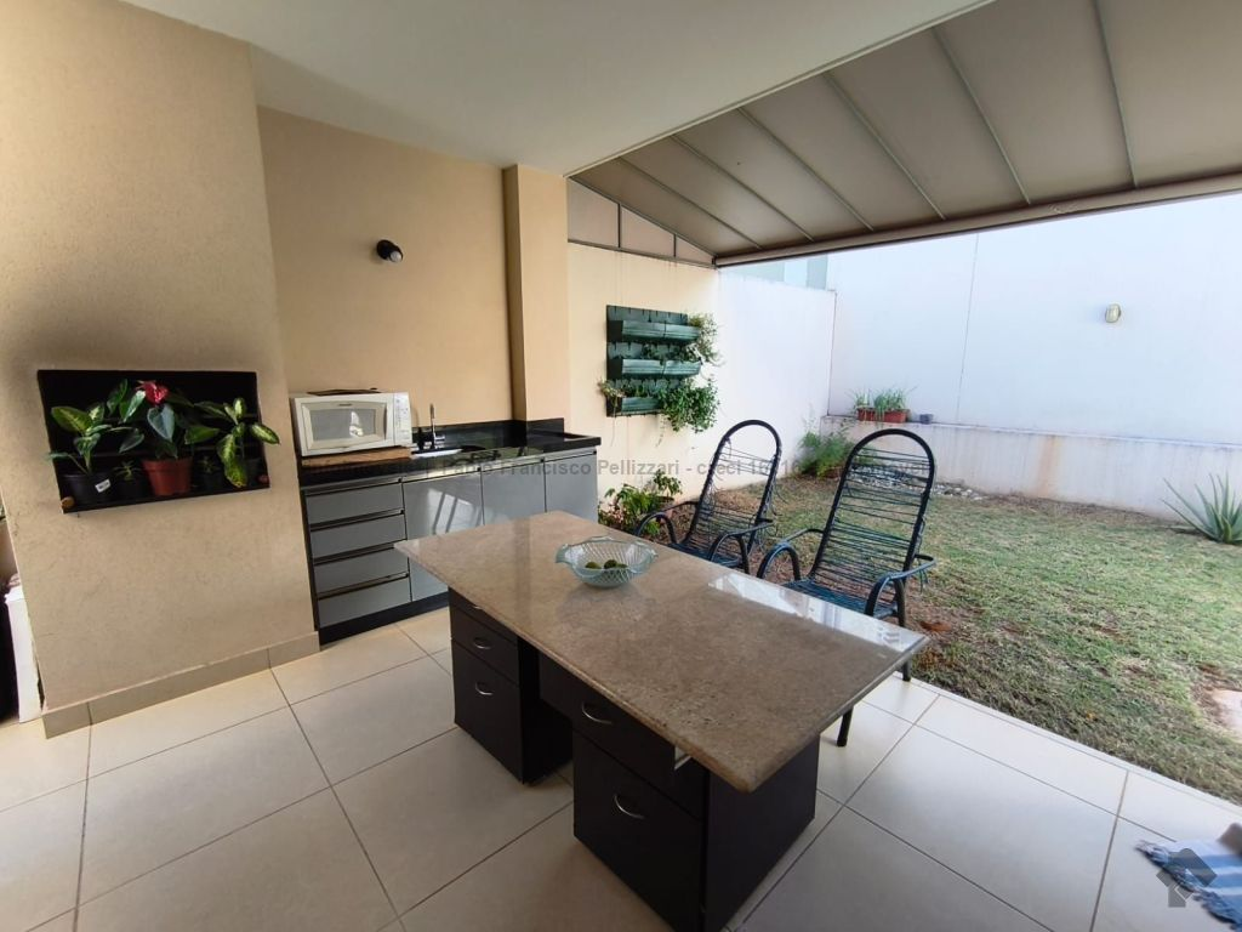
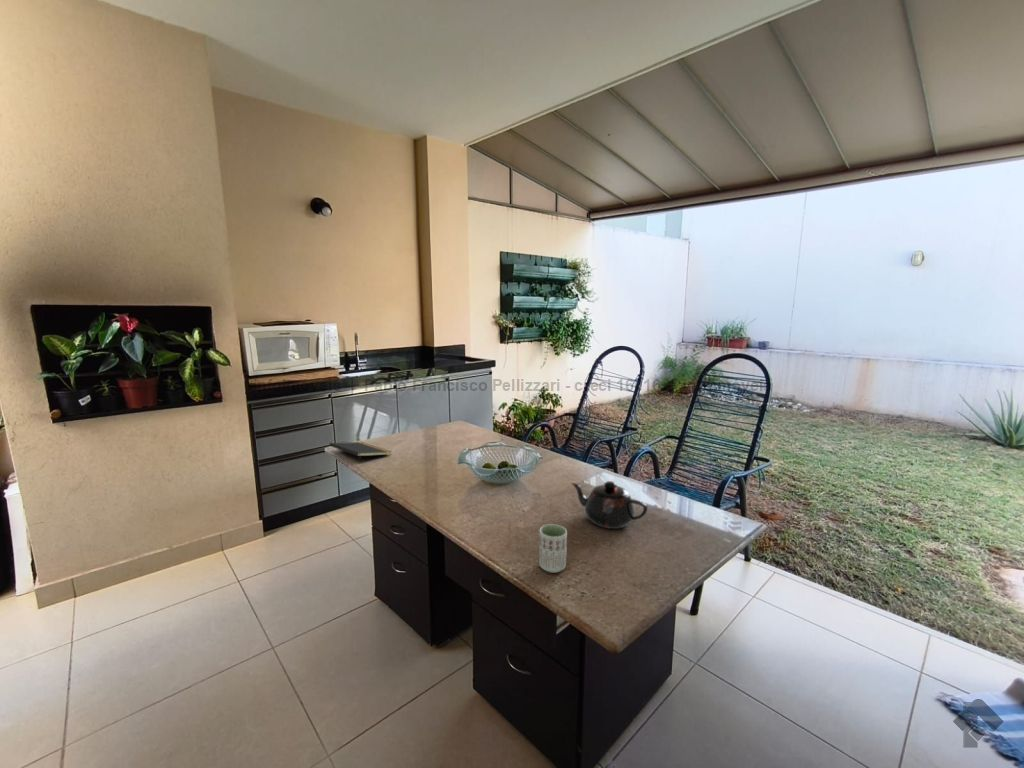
+ notepad [328,441,392,465]
+ cup [538,523,568,574]
+ teapot [570,480,649,530]
